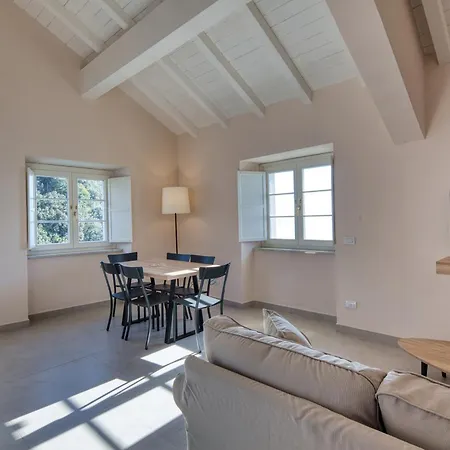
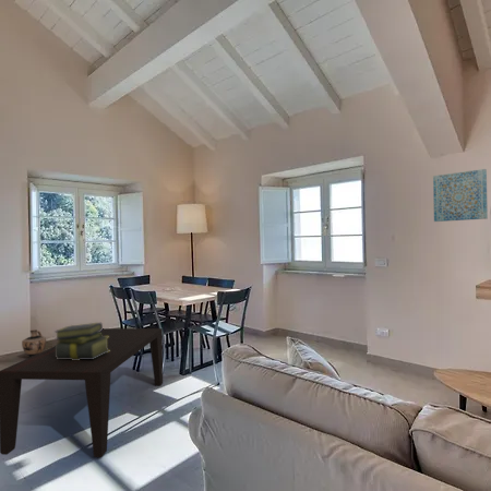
+ ceramic jug [21,328,47,358]
+ stack of books [53,322,110,360]
+ wall art [432,168,489,223]
+ coffee table [0,327,164,458]
